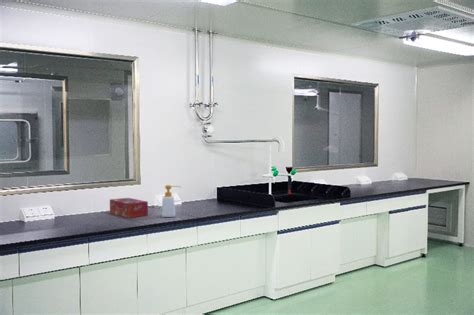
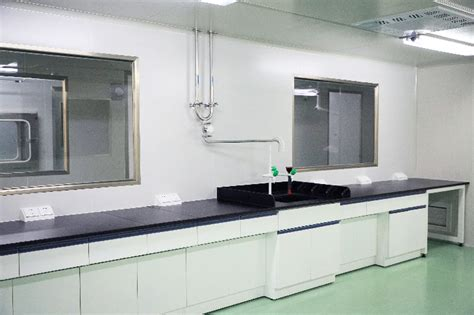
- tissue box [109,197,149,219]
- soap bottle [160,184,180,218]
